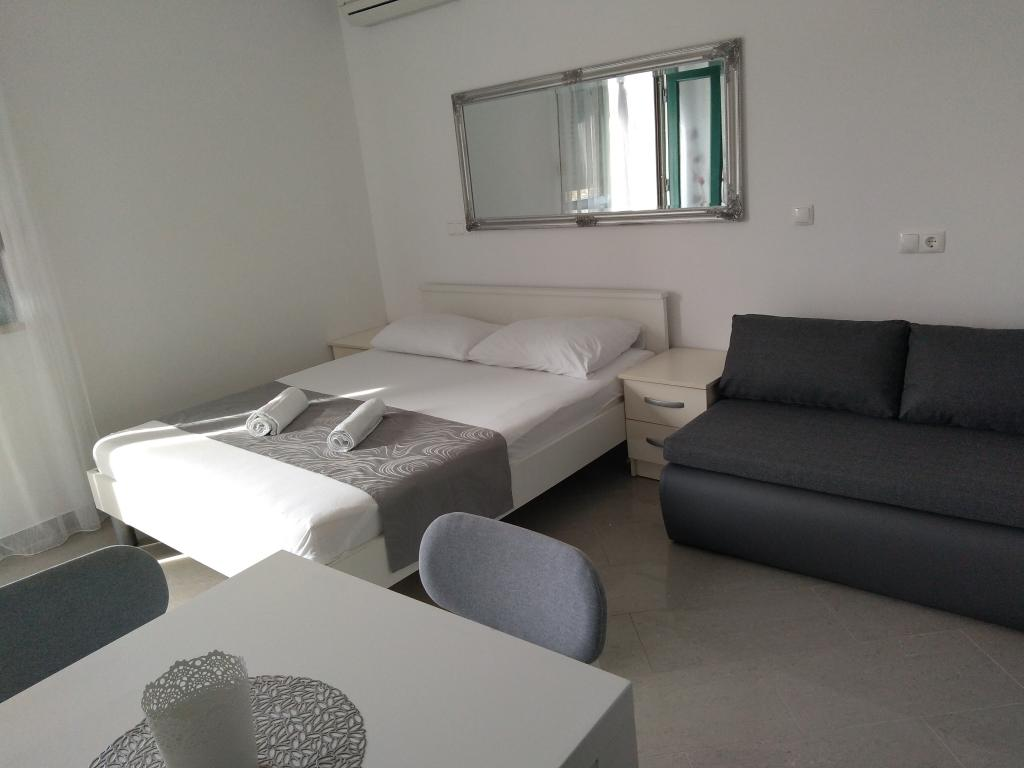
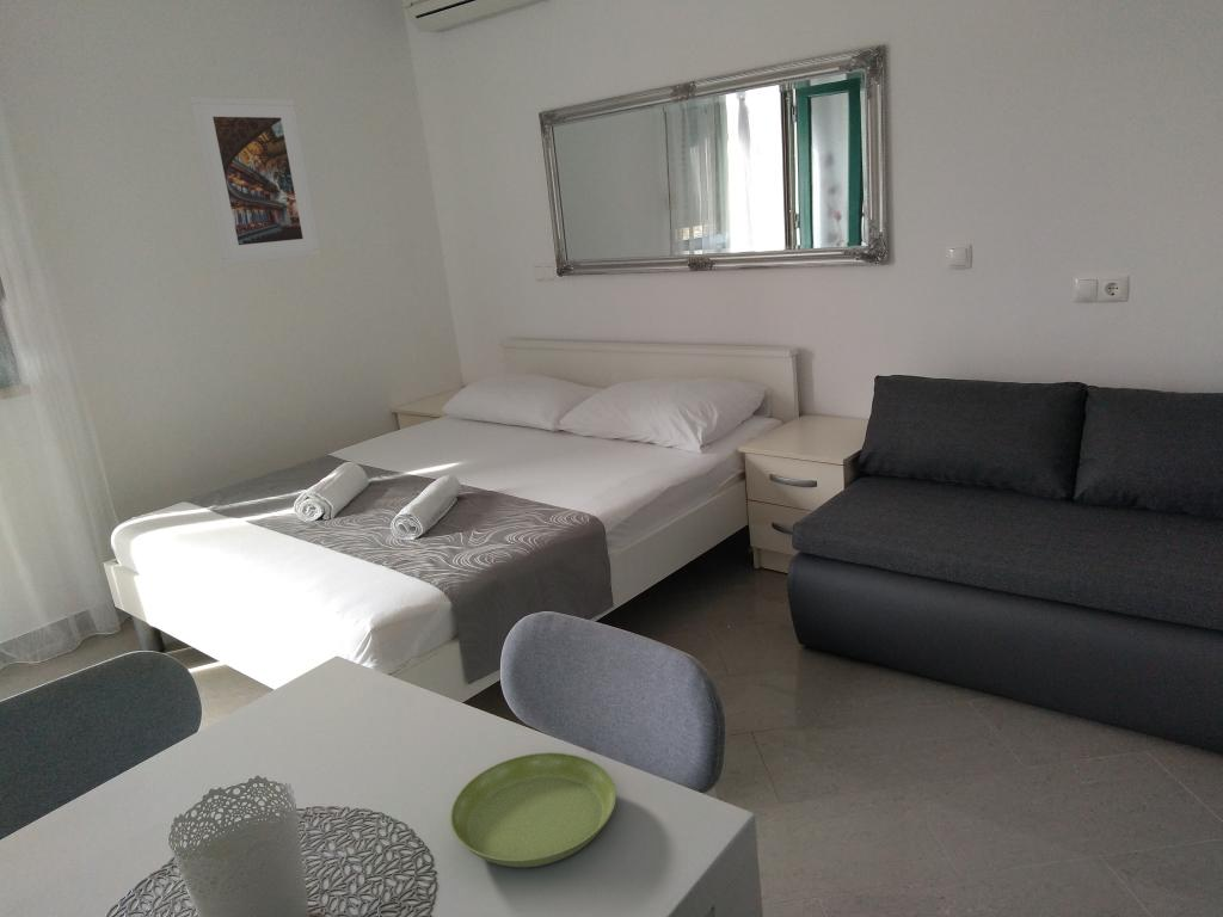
+ saucer [449,751,617,868]
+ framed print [189,96,321,266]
